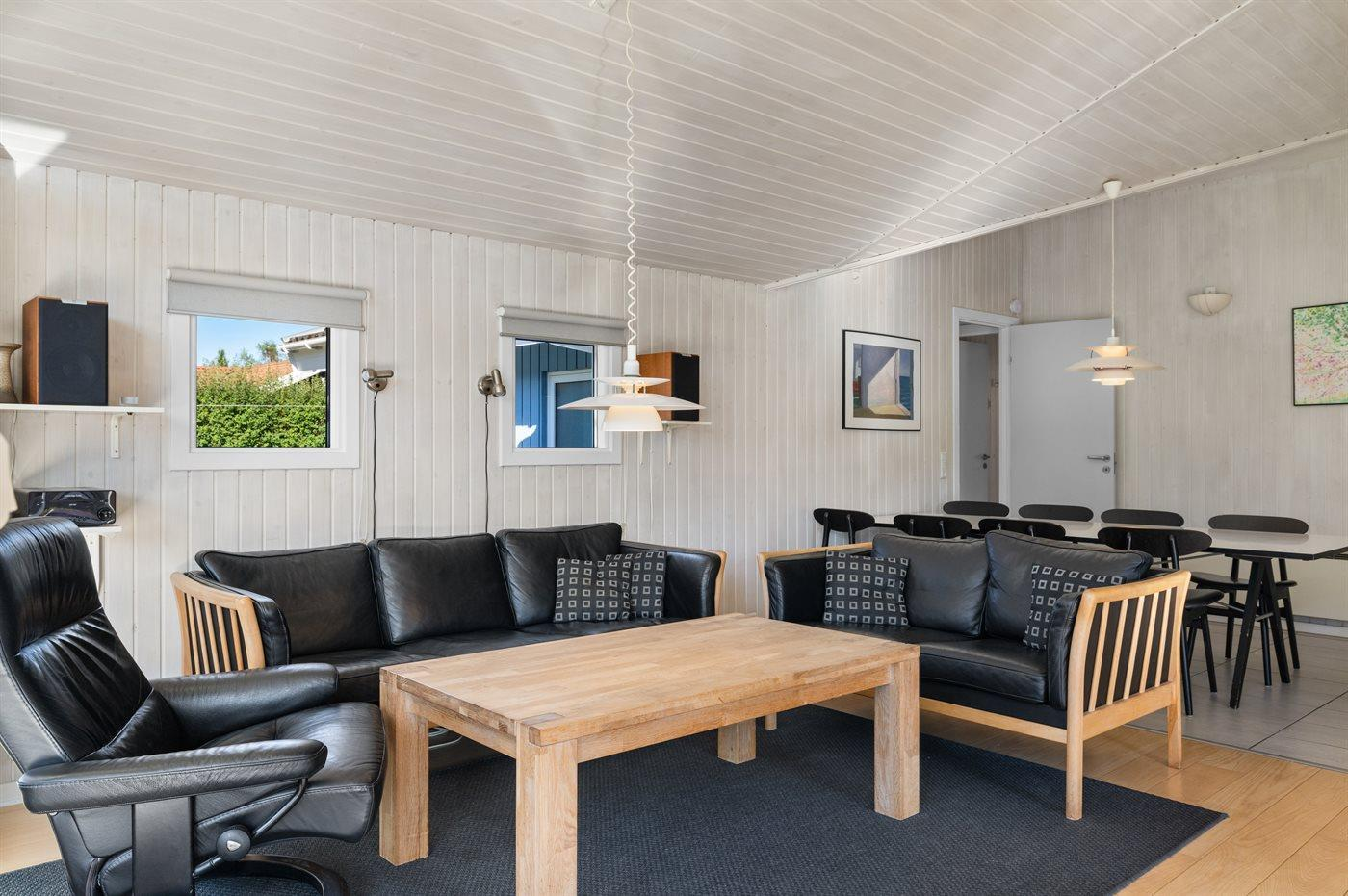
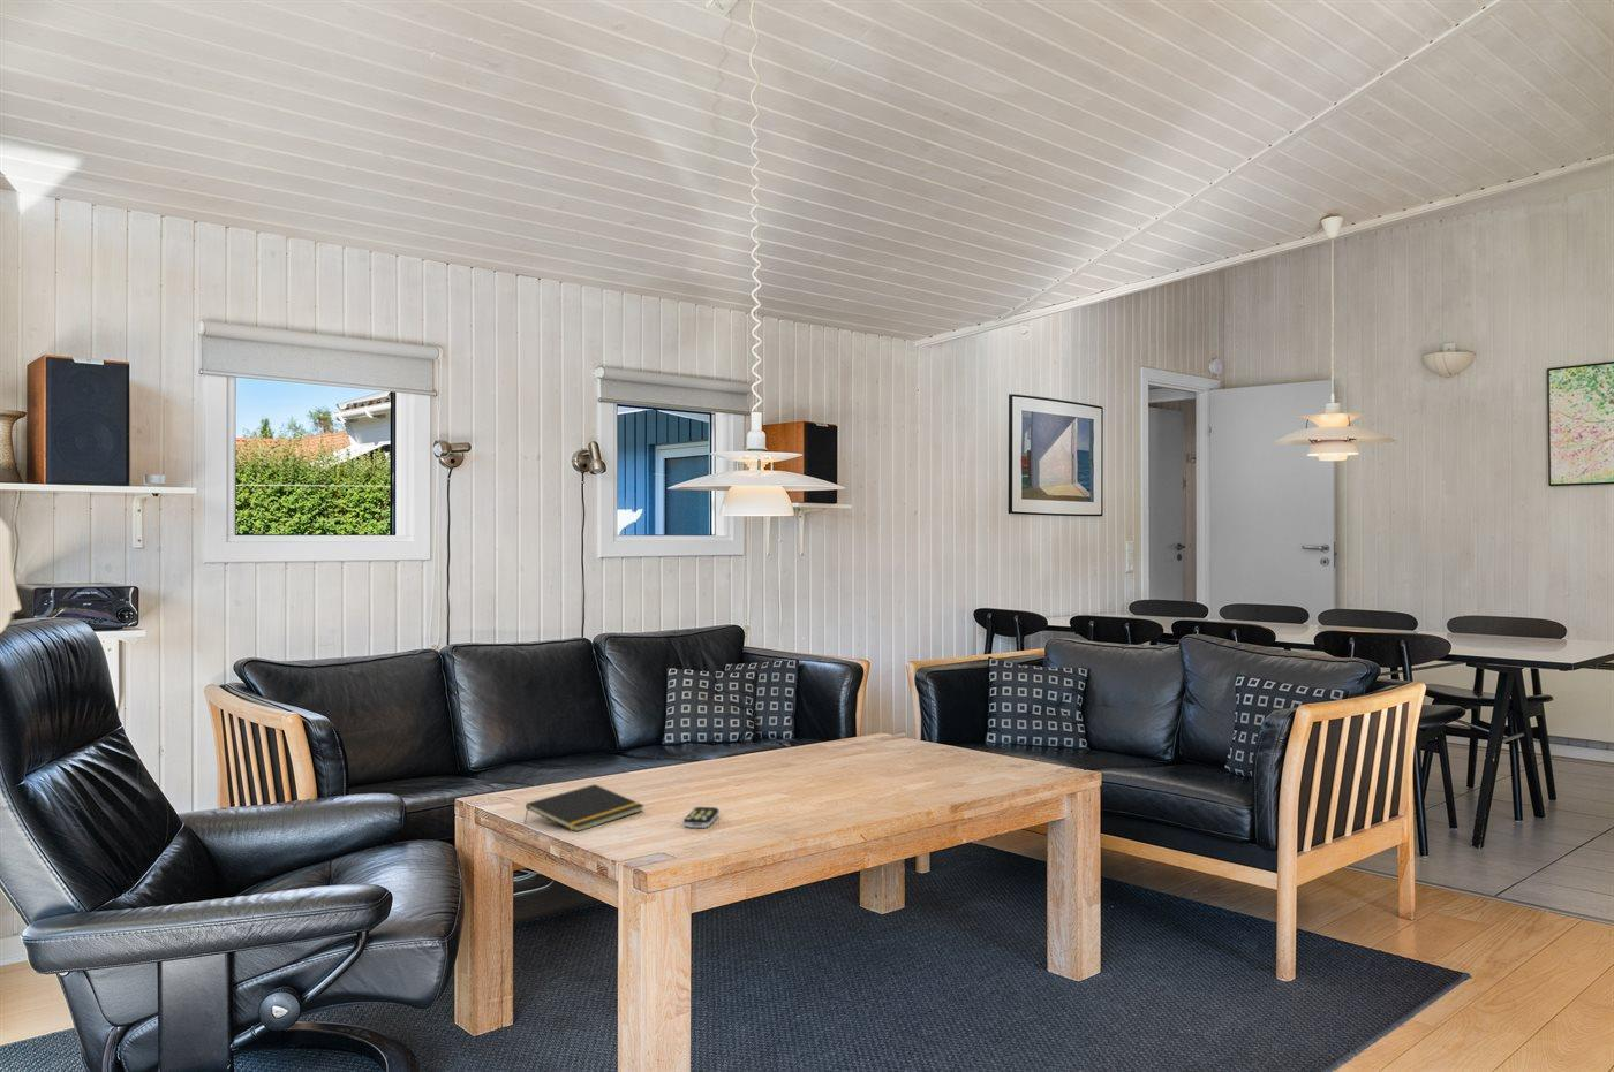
+ remote control [682,806,721,829]
+ notepad [523,782,645,834]
